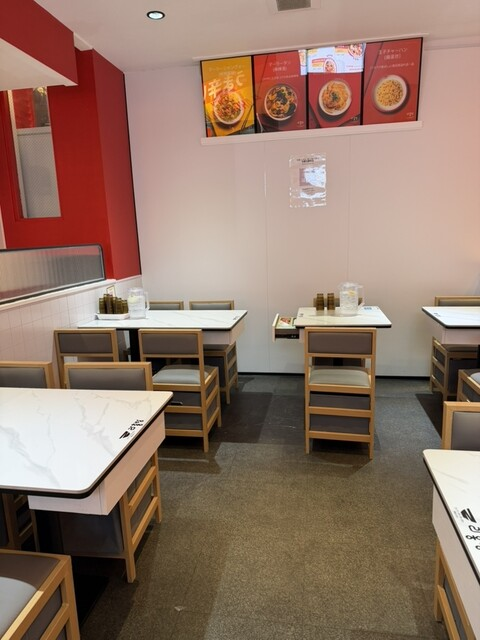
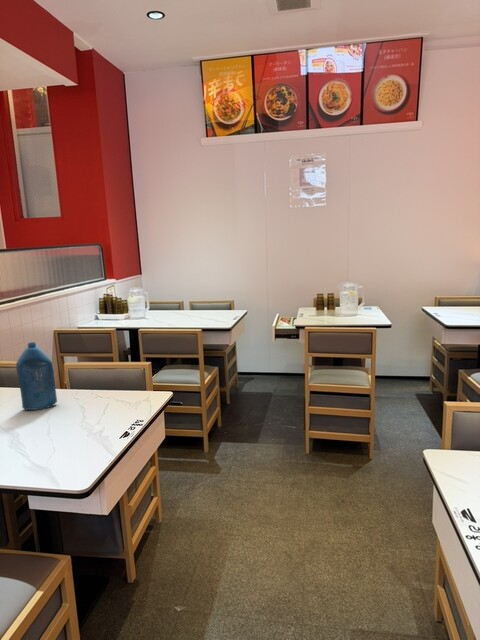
+ bottle [15,341,58,411]
